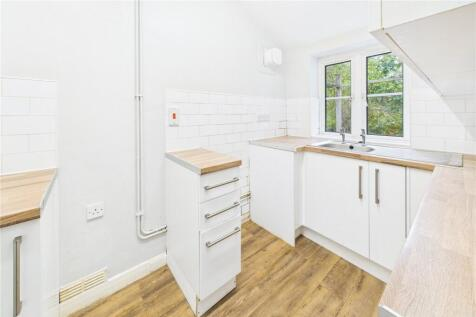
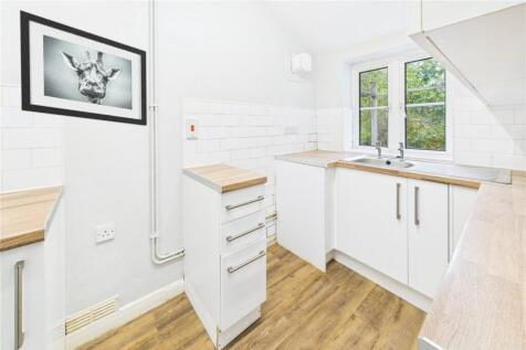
+ wall art [19,9,148,127]
